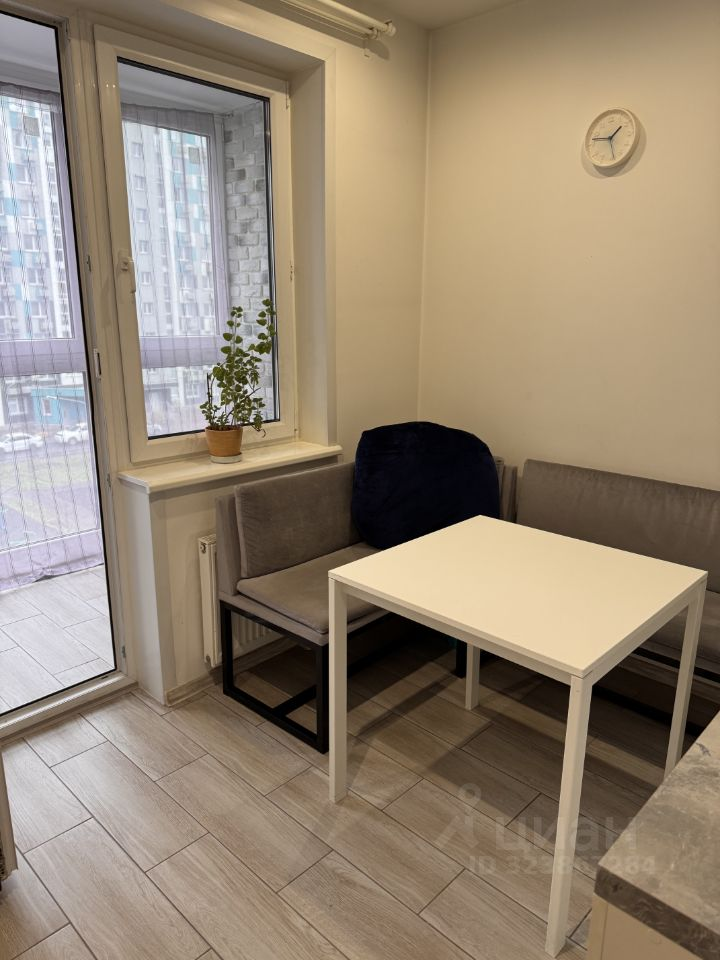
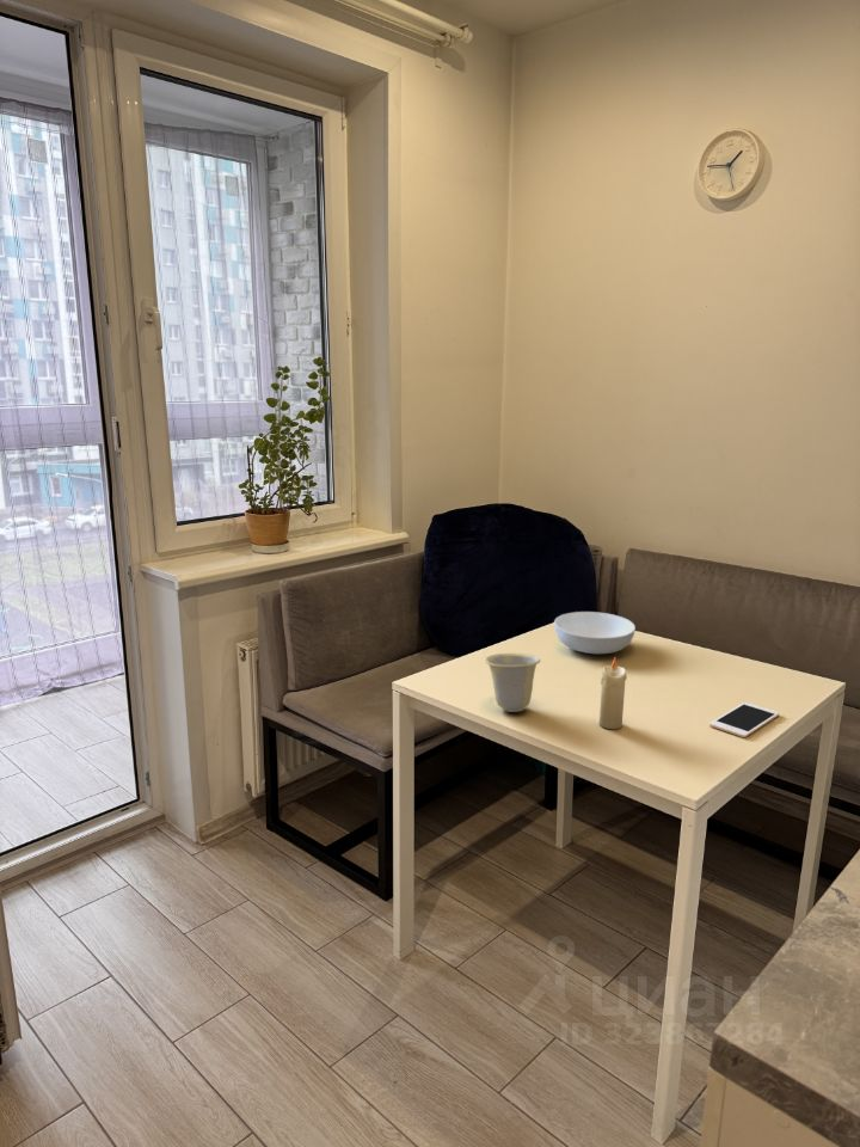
+ candle [598,656,628,730]
+ cell phone [708,701,780,738]
+ serving bowl [553,611,637,655]
+ cup [484,652,541,713]
